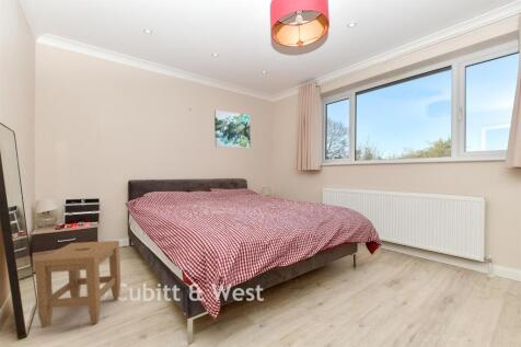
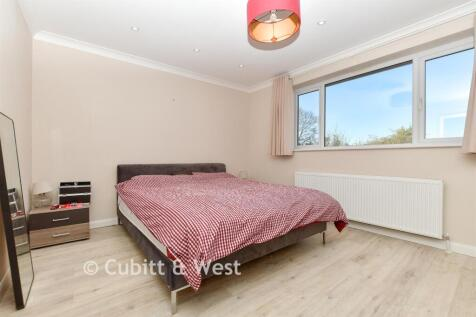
- wall art [213,109,252,149]
- stool [34,240,121,328]
